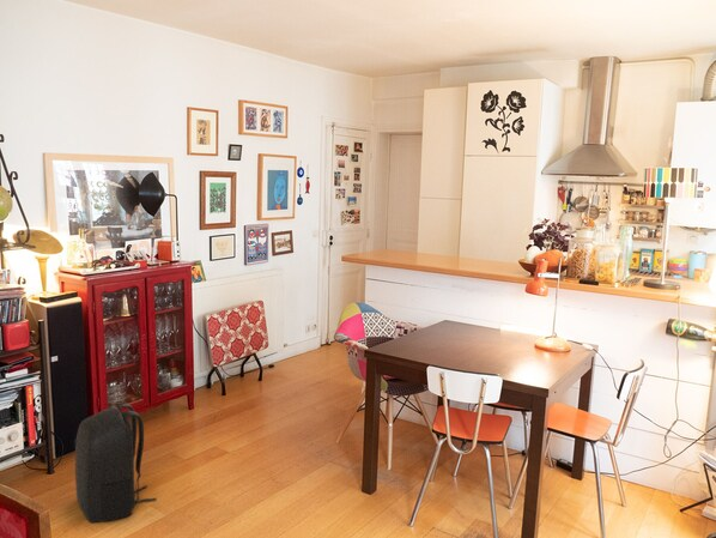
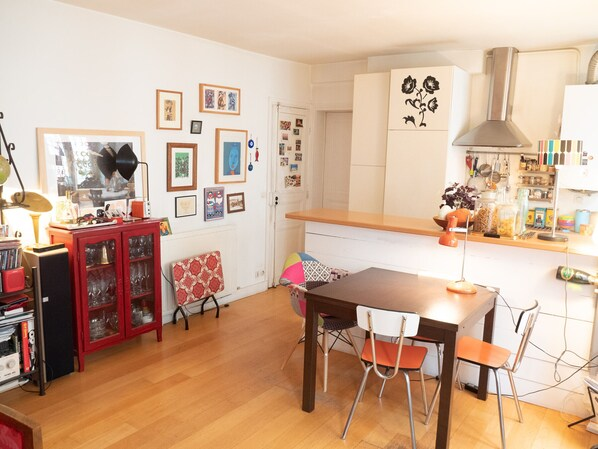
- backpack [73,403,158,524]
